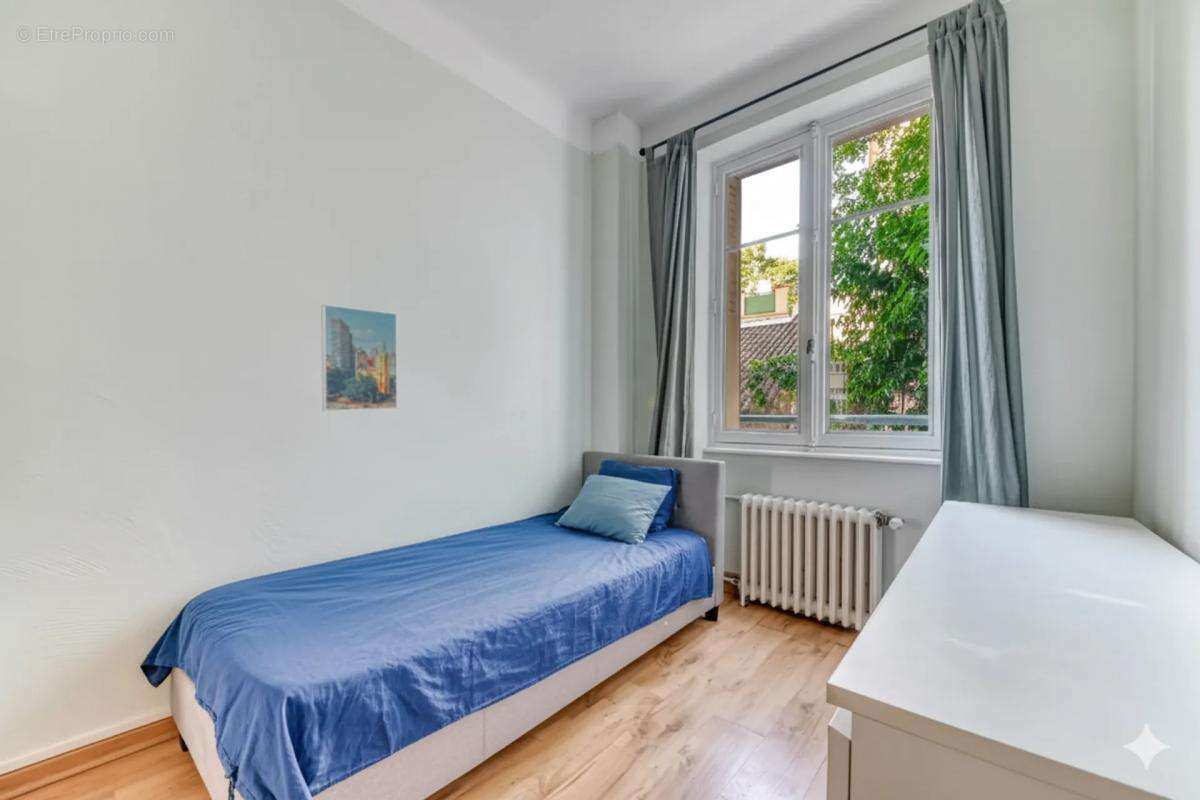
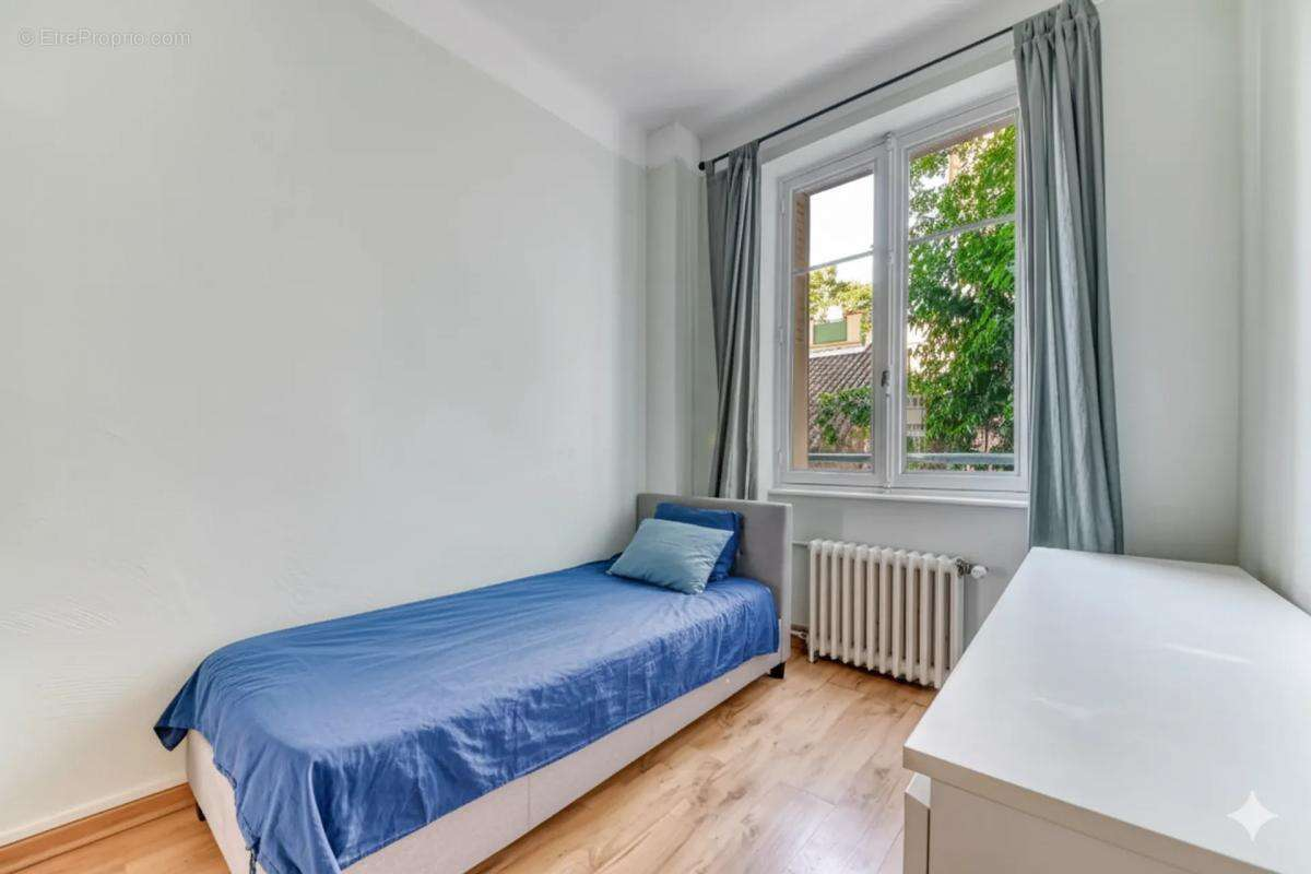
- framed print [320,303,398,412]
